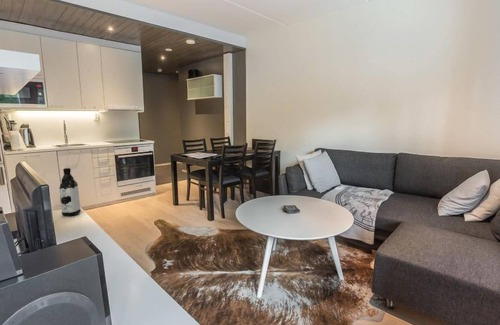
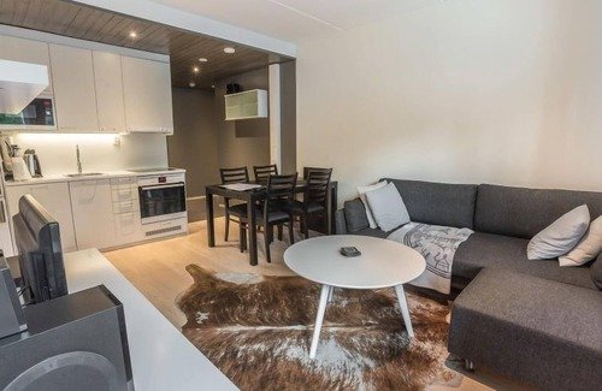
- water bottle [58,167,82,217]
